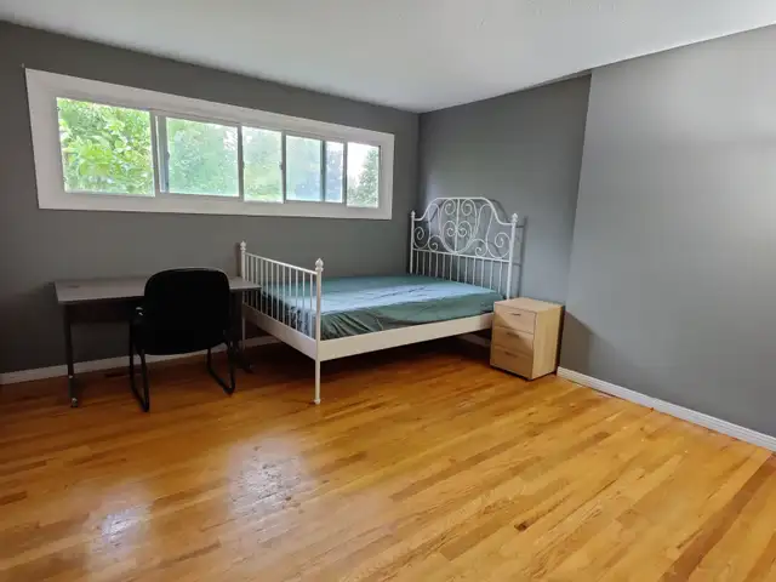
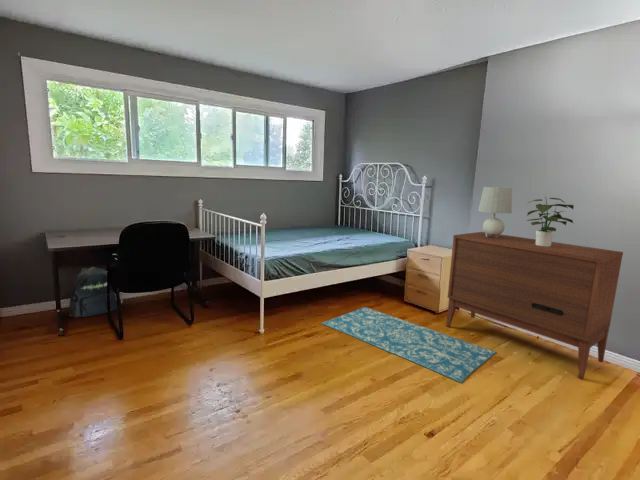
+ dresser [445,231,624,380]
+ rug [320,306,497,384]
+ backpack [69,266,124,318]
+ potted plant [525,196,575,247]
+ table lamp [477,186,513,238]
